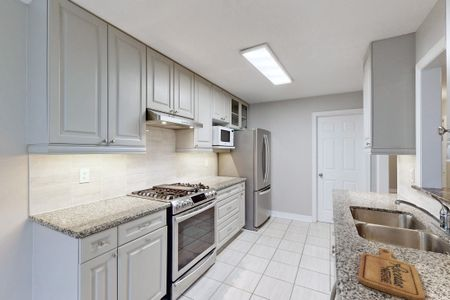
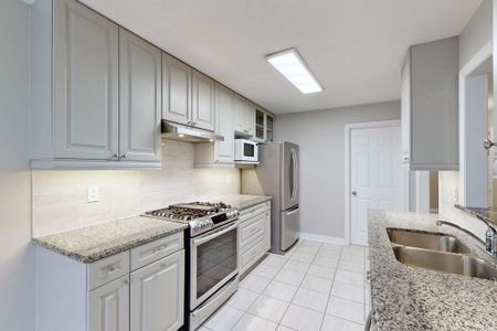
- cutting board [357,248,426,300]
